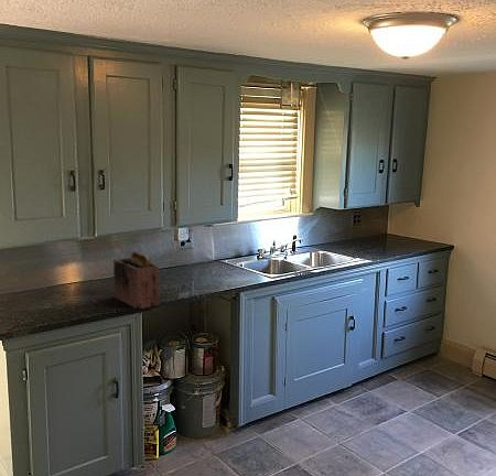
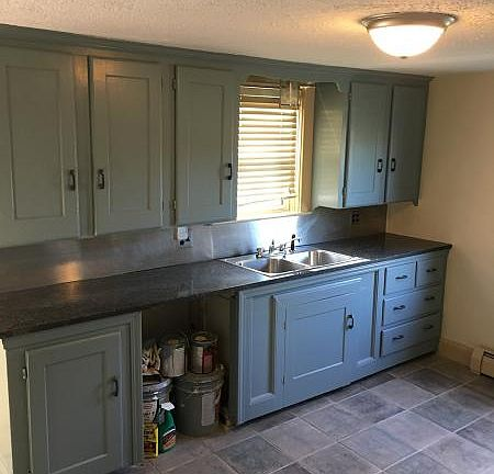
- toaster [112,250,161,310]
